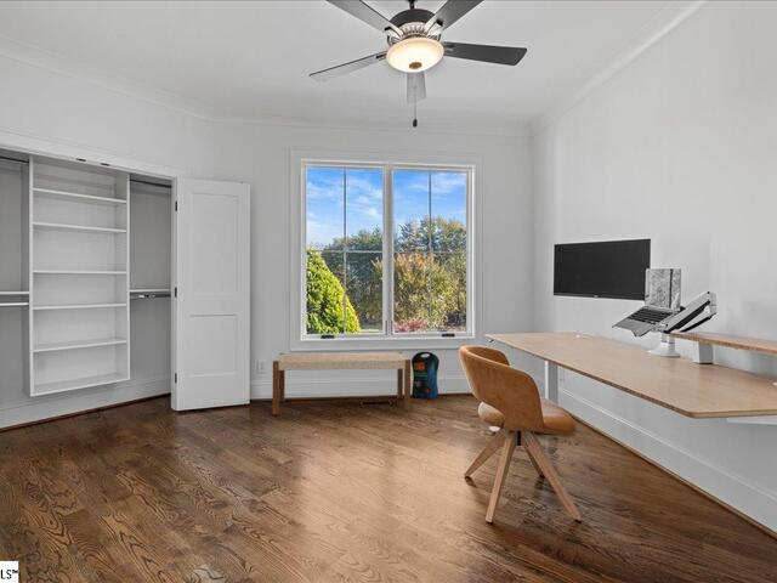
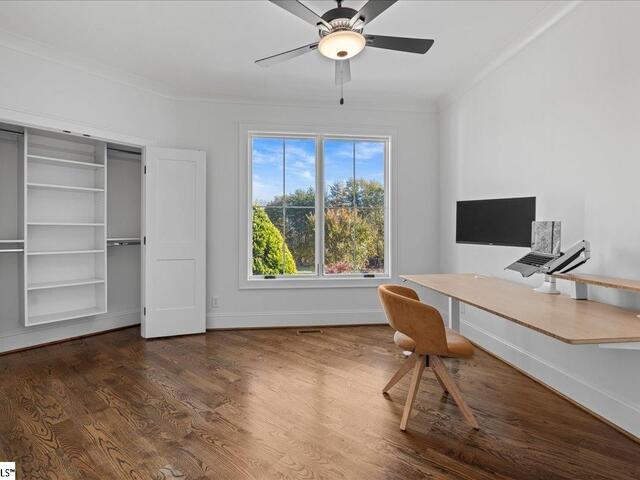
- pouch [410,350,441,400]
- bench [272,351,412,415]
